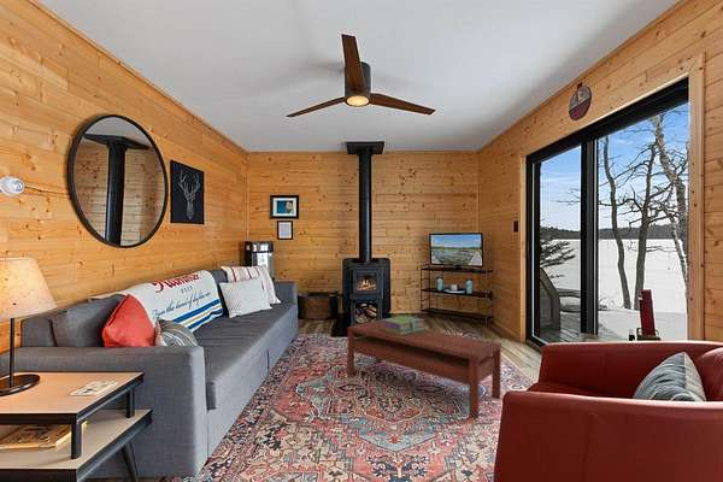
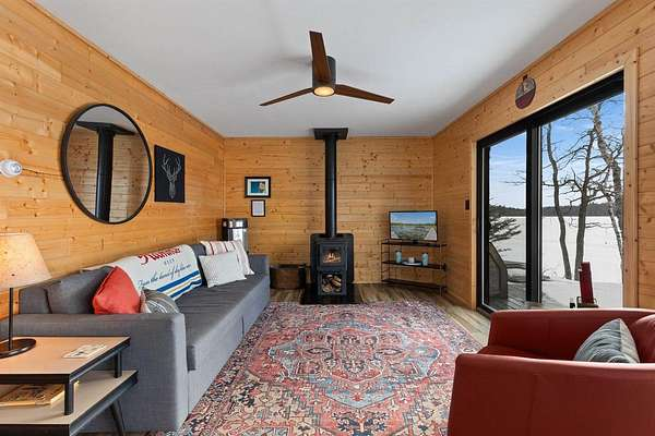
- stack of books [380,315,425,335]
- coffee table [346,319,502,419]
